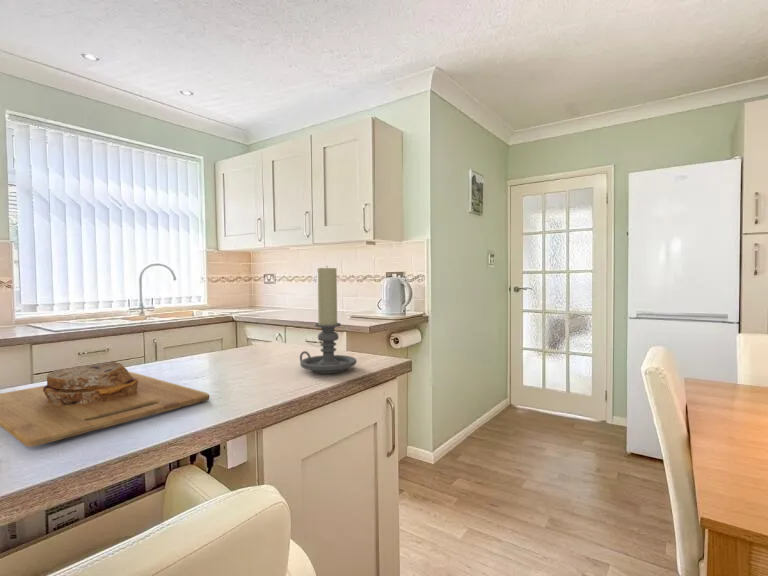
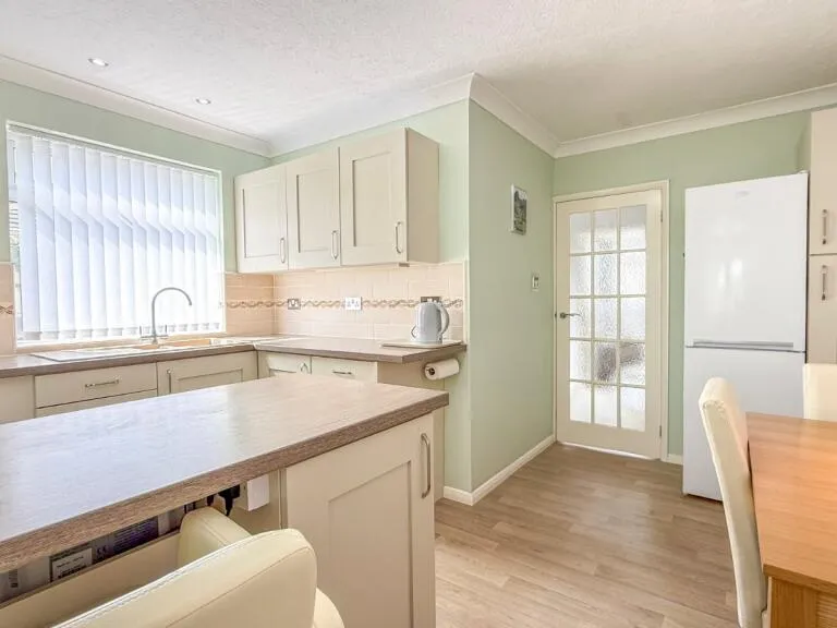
- candle holder [299,265,358,375]
- cutting board [0,360,211,448]
